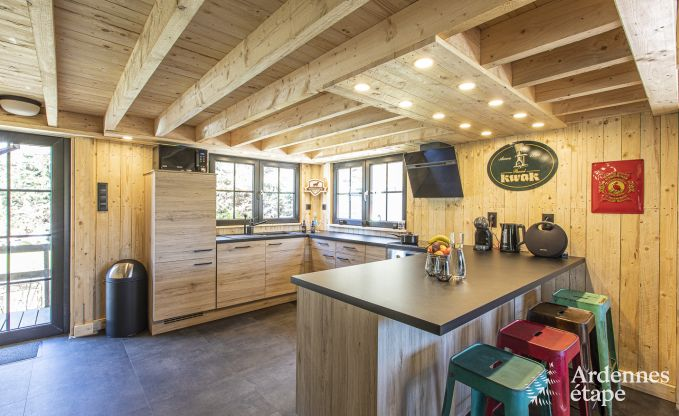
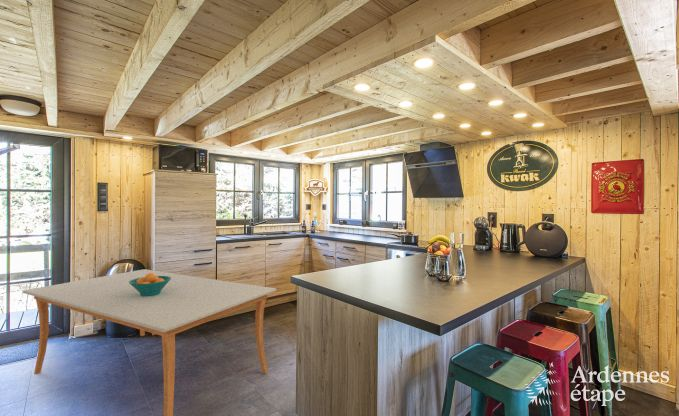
+ dining table [22,268,277,416]
+ fruit bowl [129,273,171,296]
